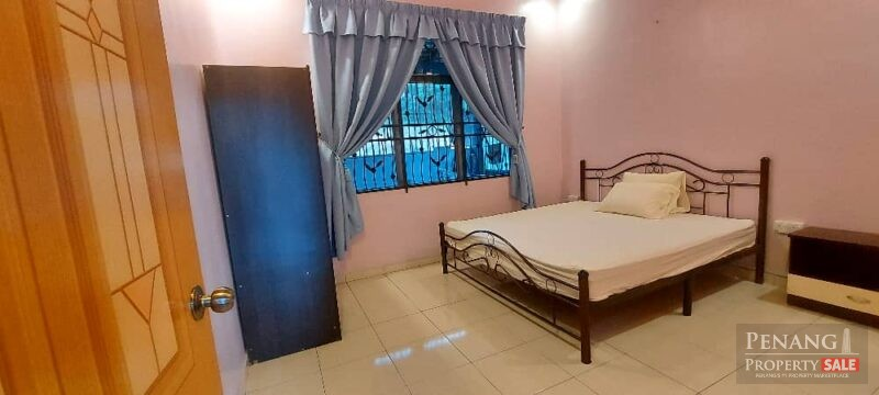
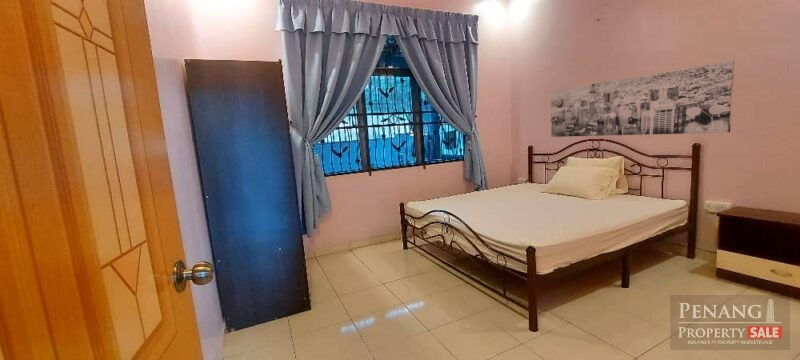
+ wall art [550,60,736,138]
